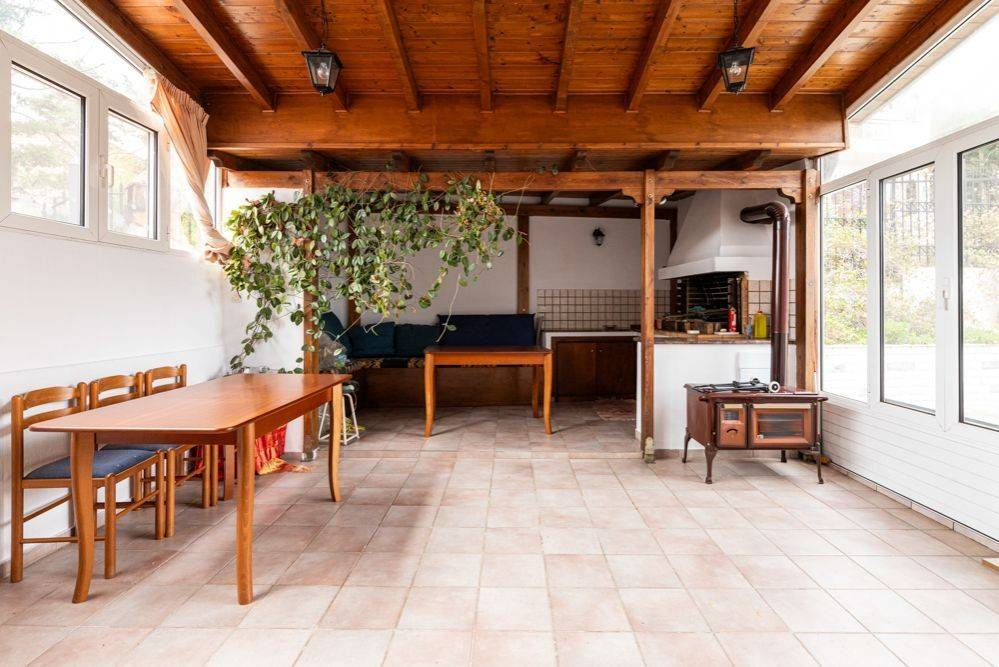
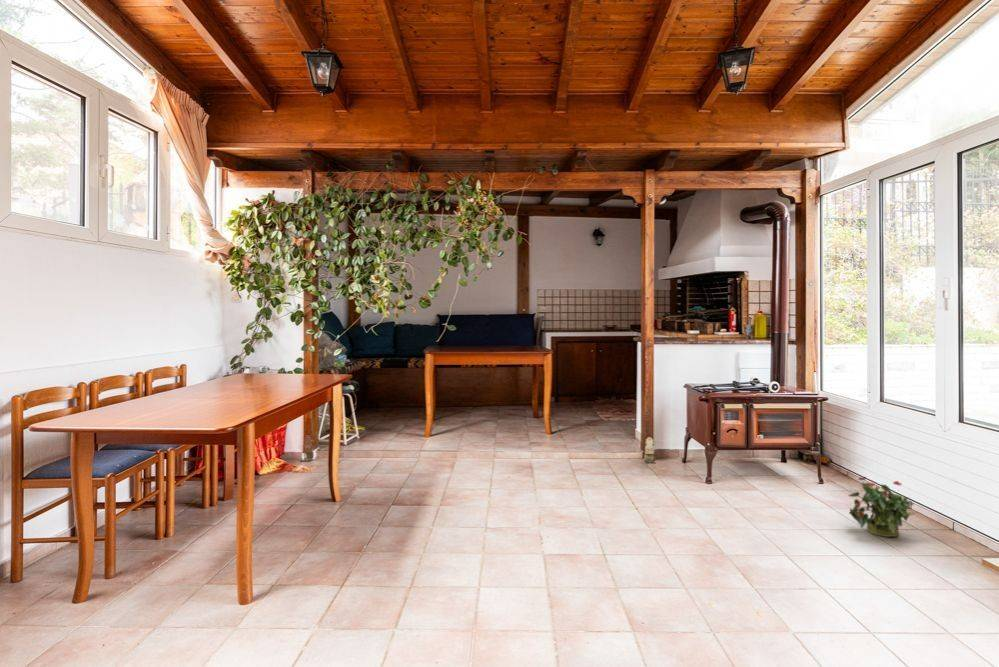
+ potted plant [847,476,916,538]
